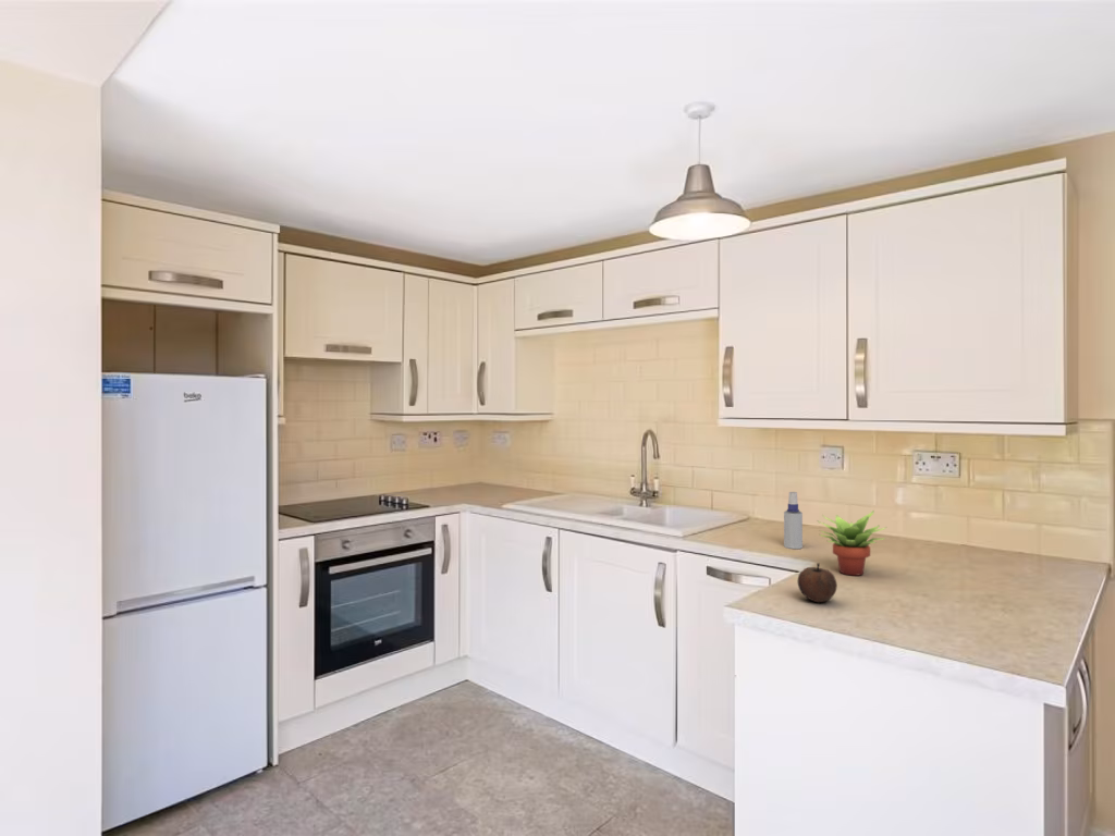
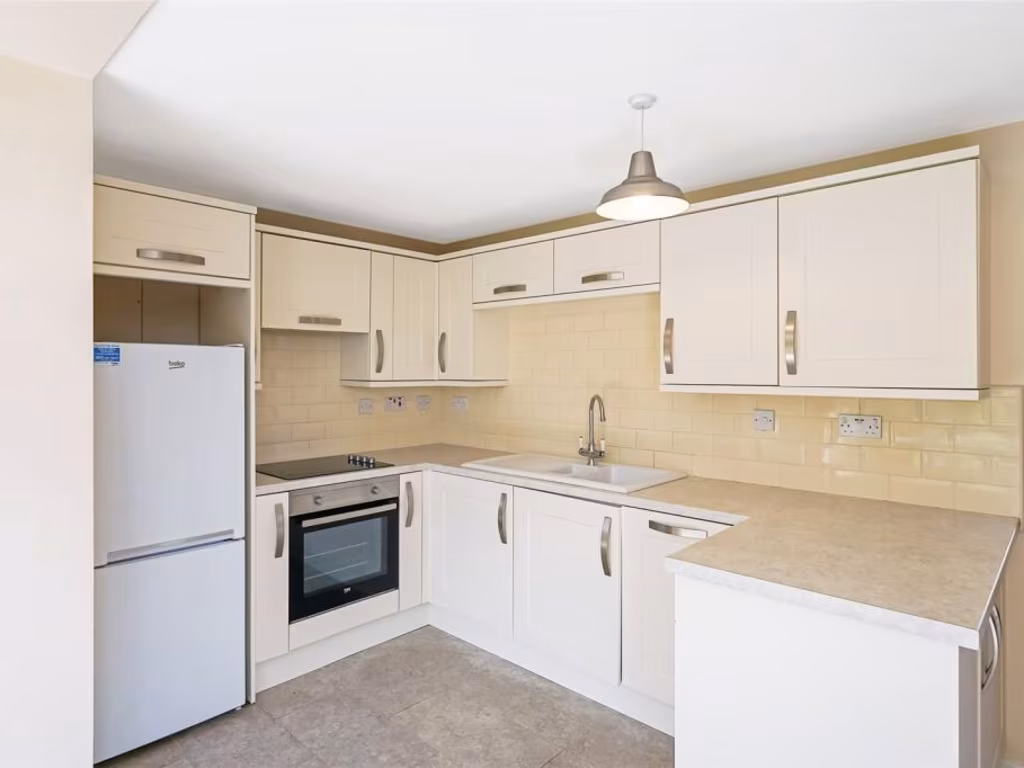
- succulent plant [816,509,887,577]
- fruit [797,562,838,603]
- spray bottle [783,491,804,550]
